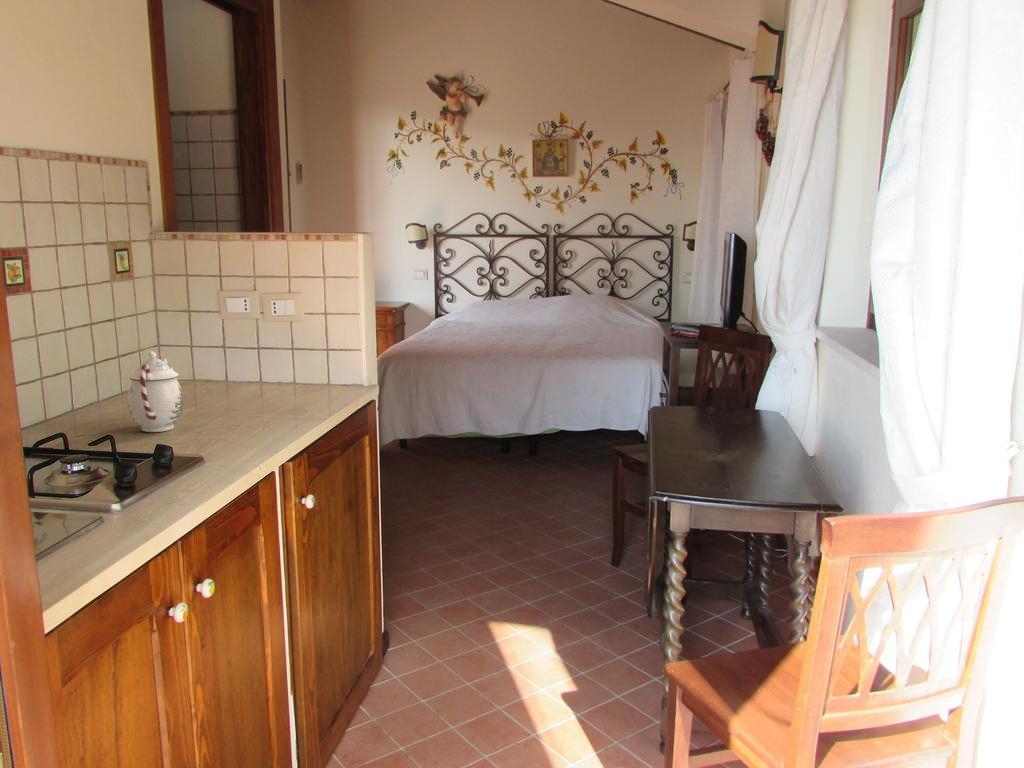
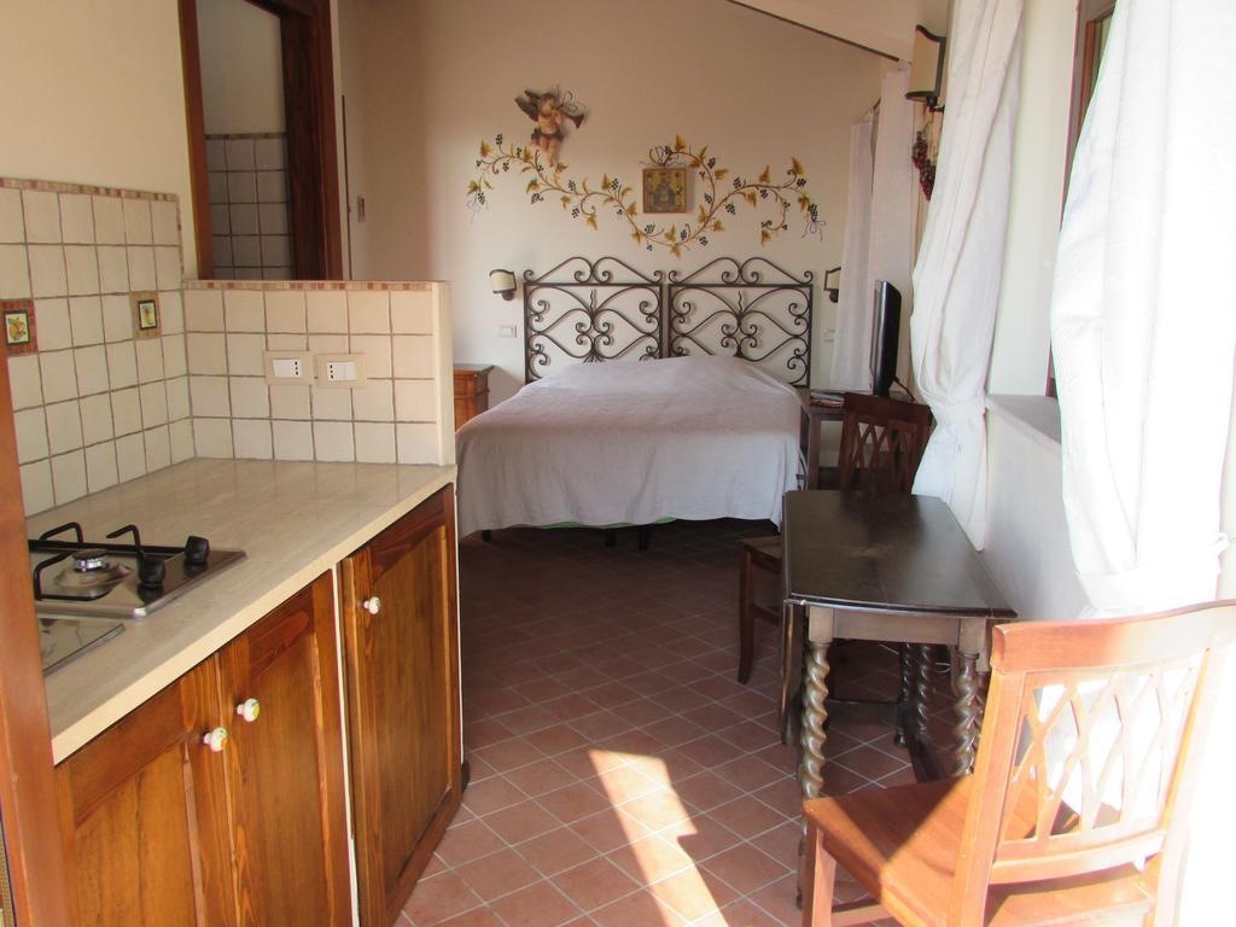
- teapot [126,350,185,433]
